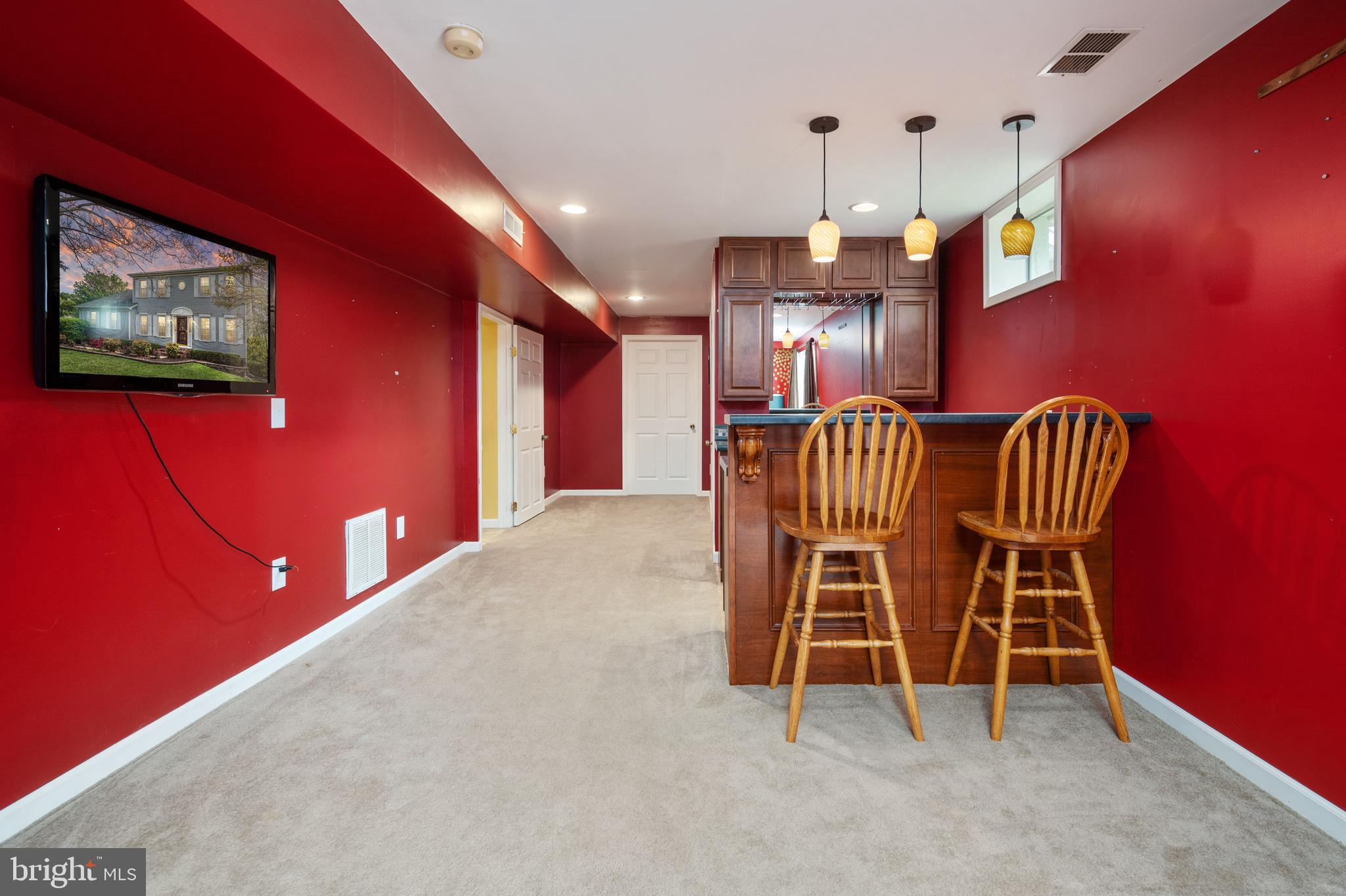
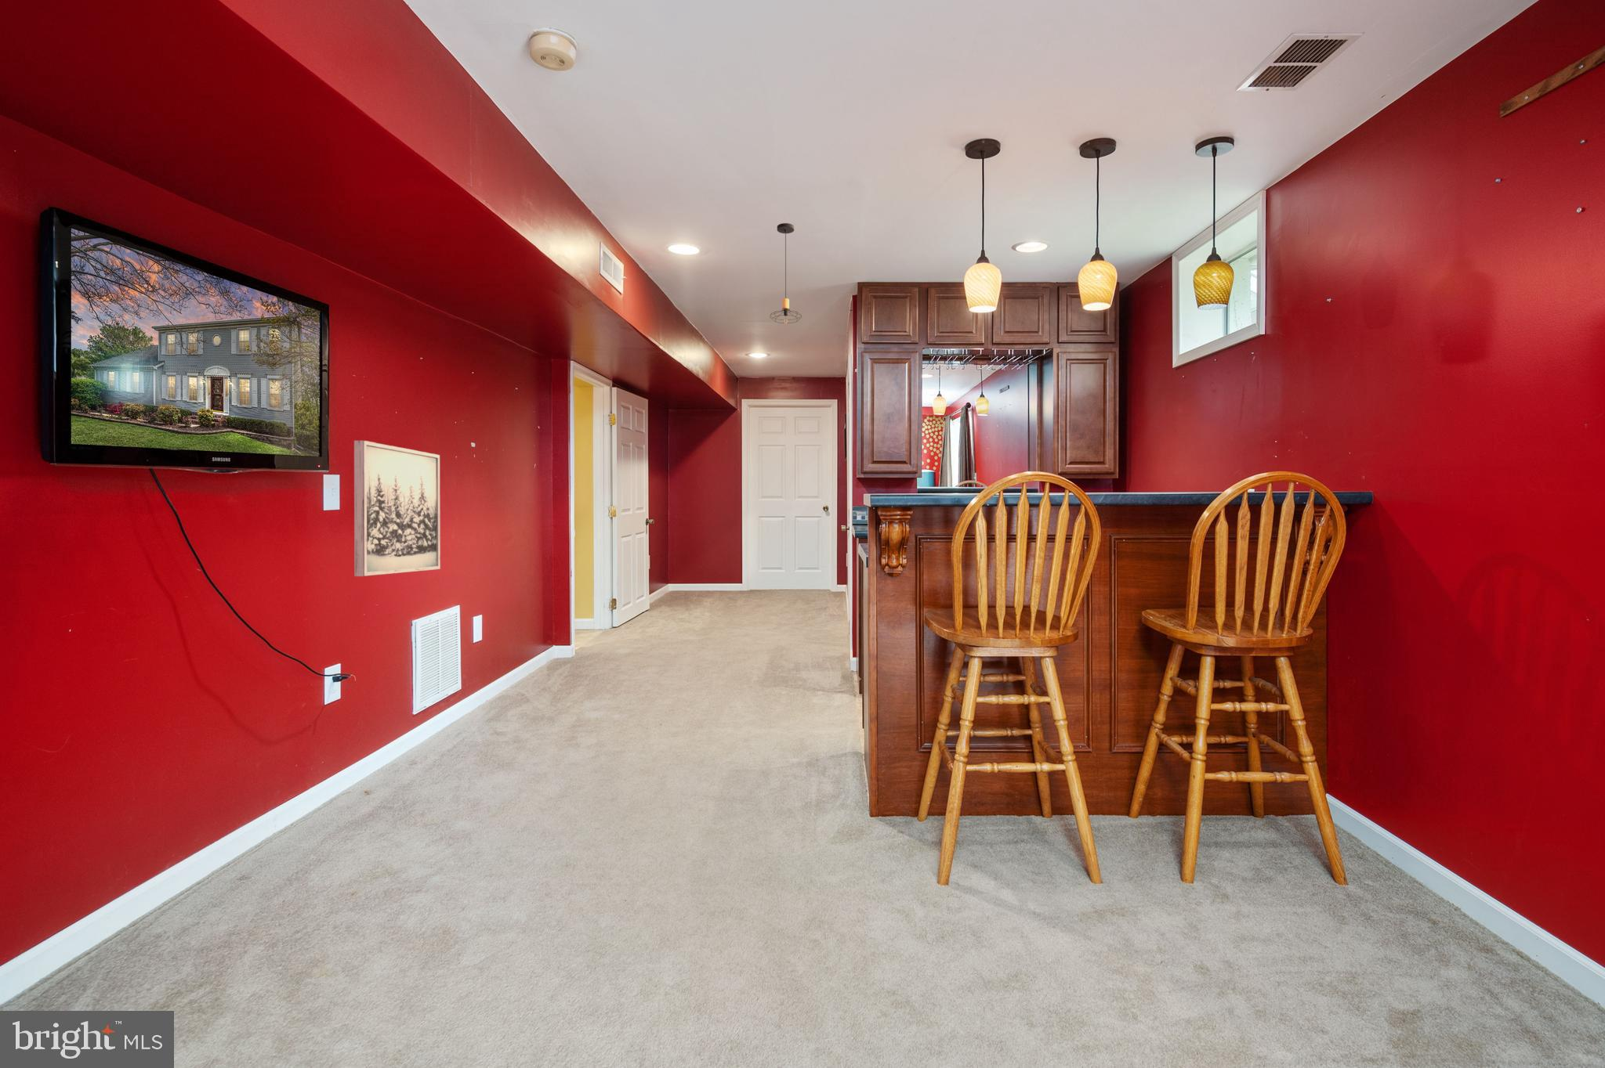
+ wall art [353,440,441,577]
+ pendant light [769,223,802,324]
